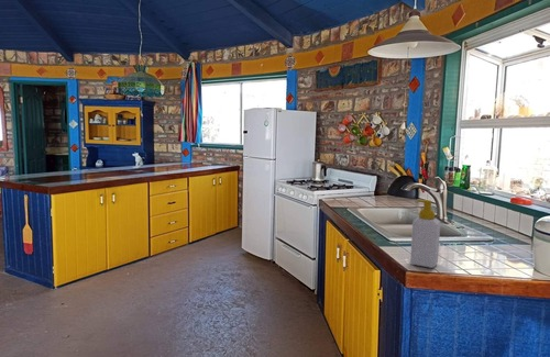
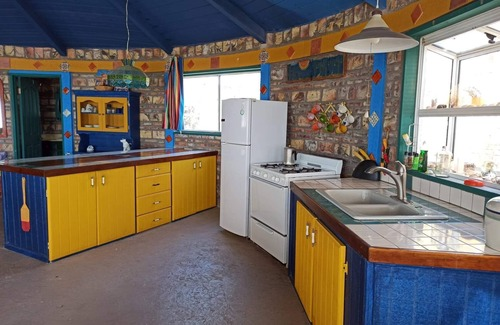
- soap bottle [409,199,441,269]
